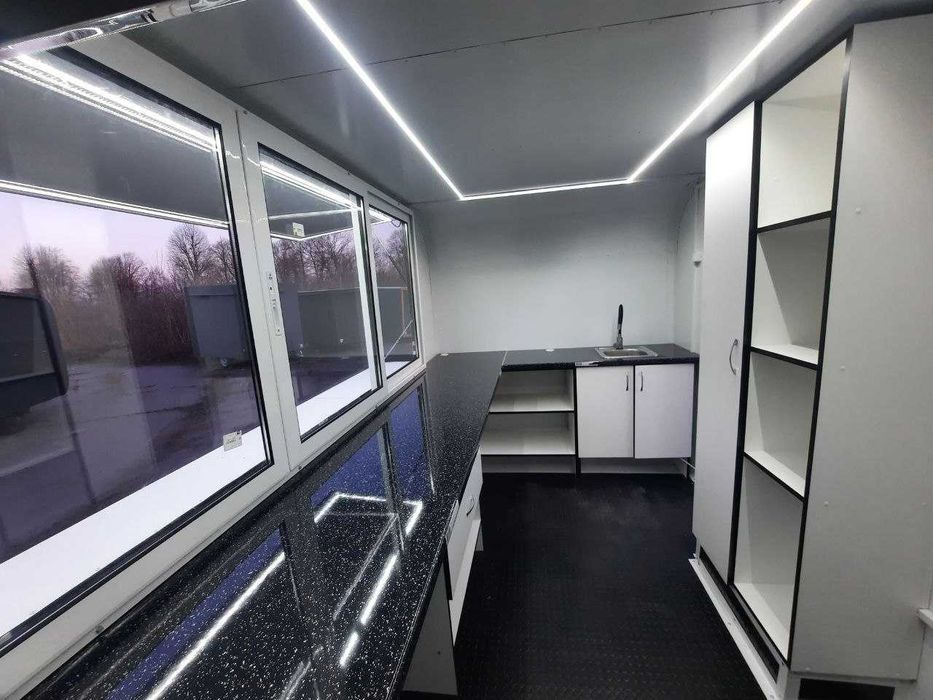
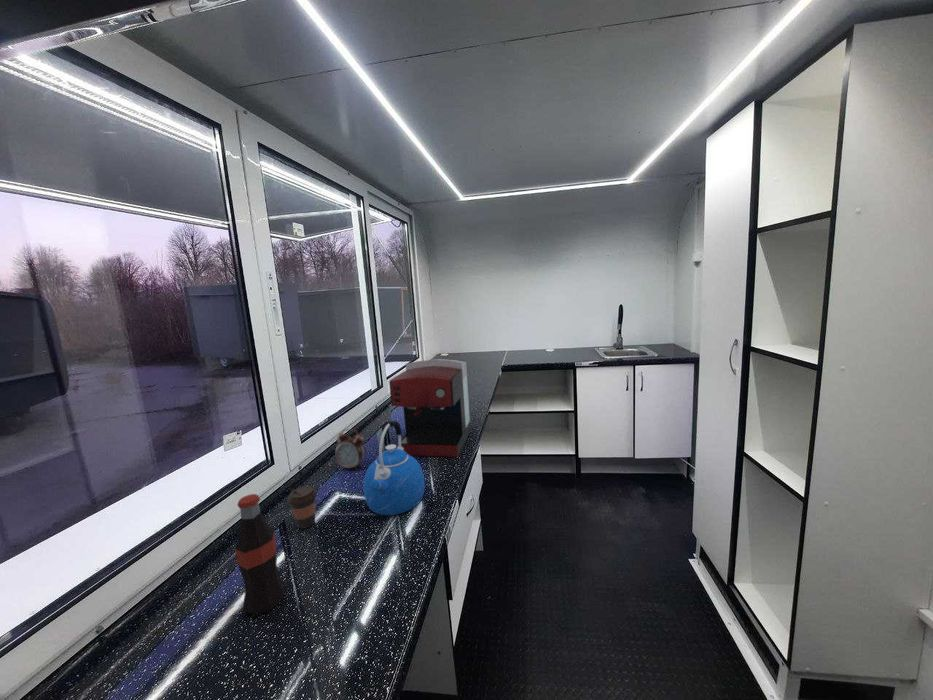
+ kettle [363,420,426,516]
+ alarm clock [334,428,367,471]
+ coffee maker [388,358,471,458]
+ coffee cup [286,485,318,530]
+ bottle [234,493,286,616]
